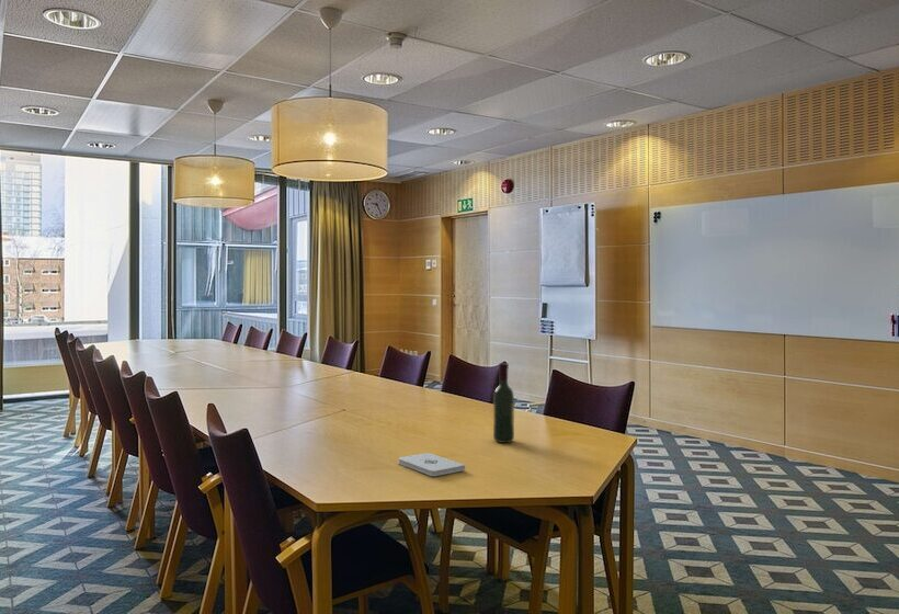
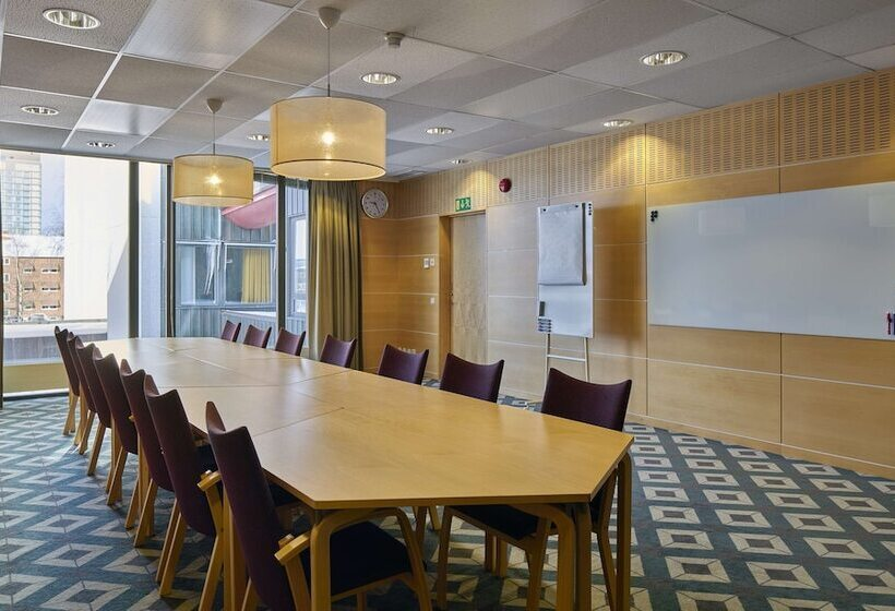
- wine bottle [492,362,515,444]
- notepad [398,452,466,477]
